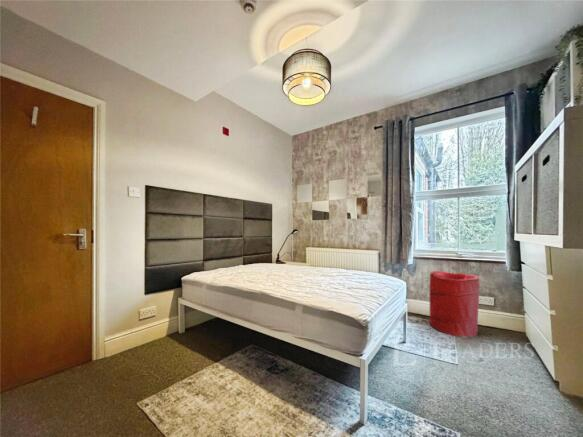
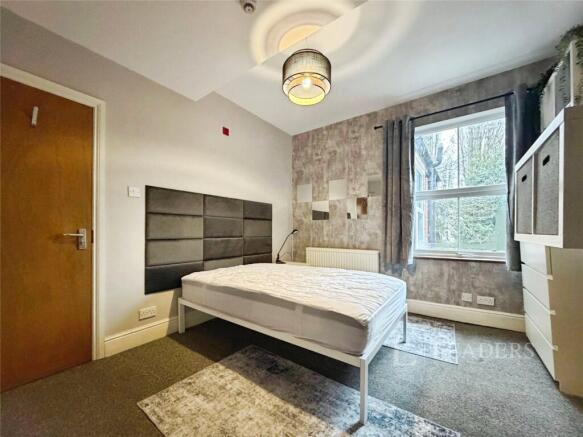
- laundry hamper [428,270,481,338]
